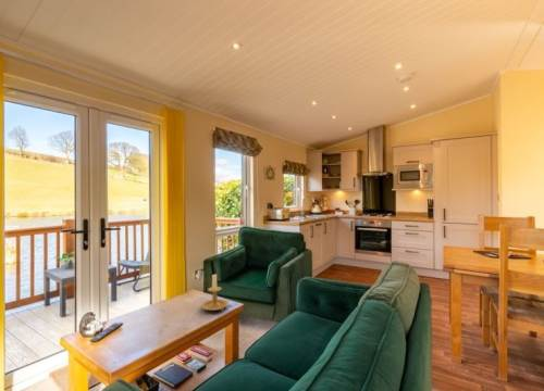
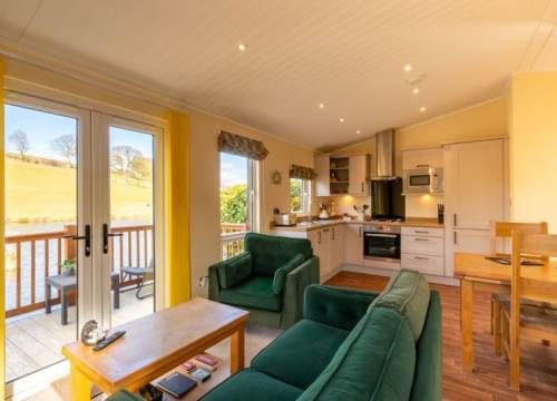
- candle holder [199,274,230,312]
